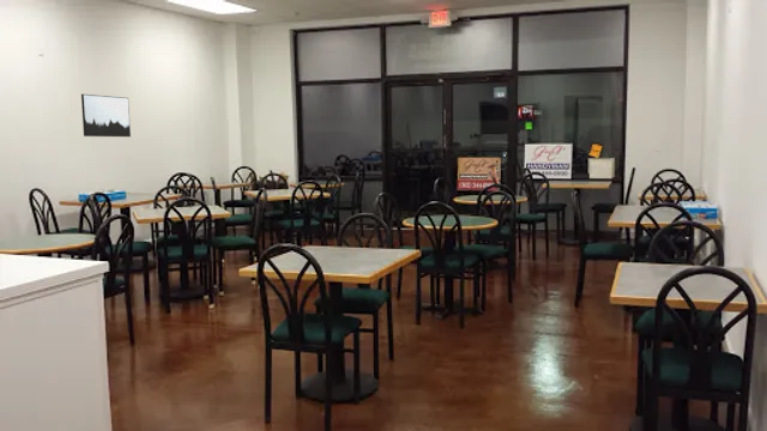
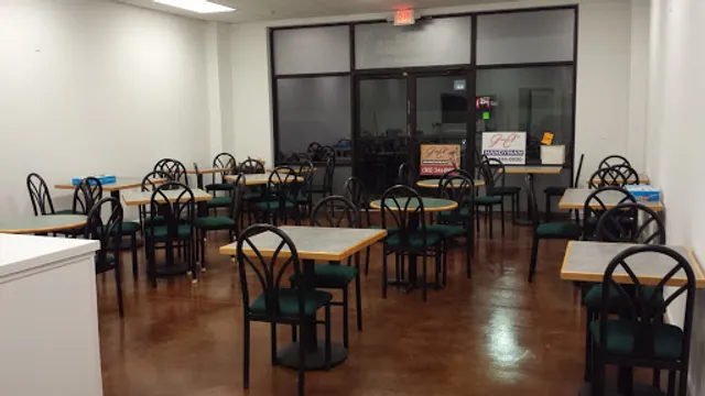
- wall art [80,93,132,138]
